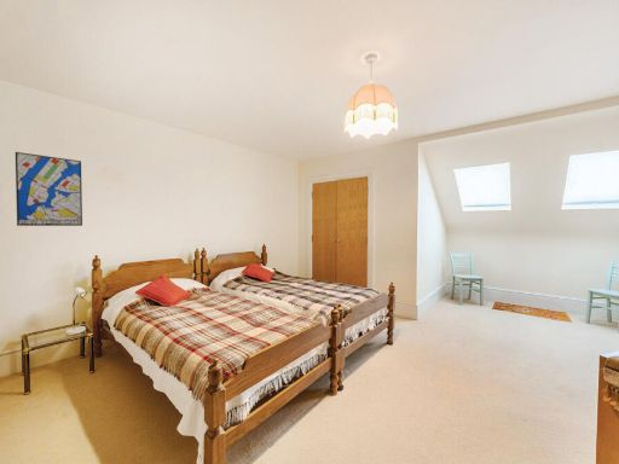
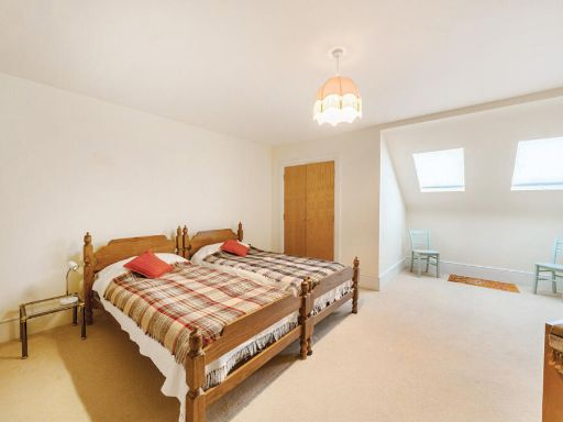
- wall art [15,151,83,227]
